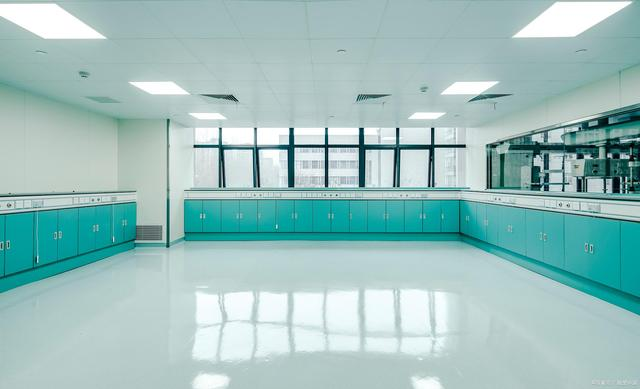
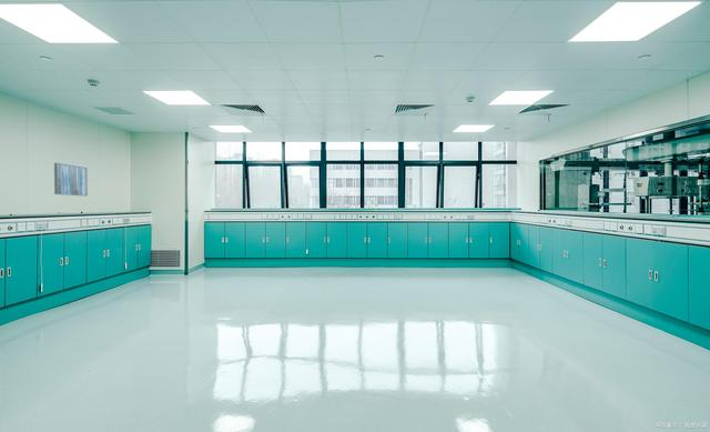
+ wall art [53,162,89,197]
